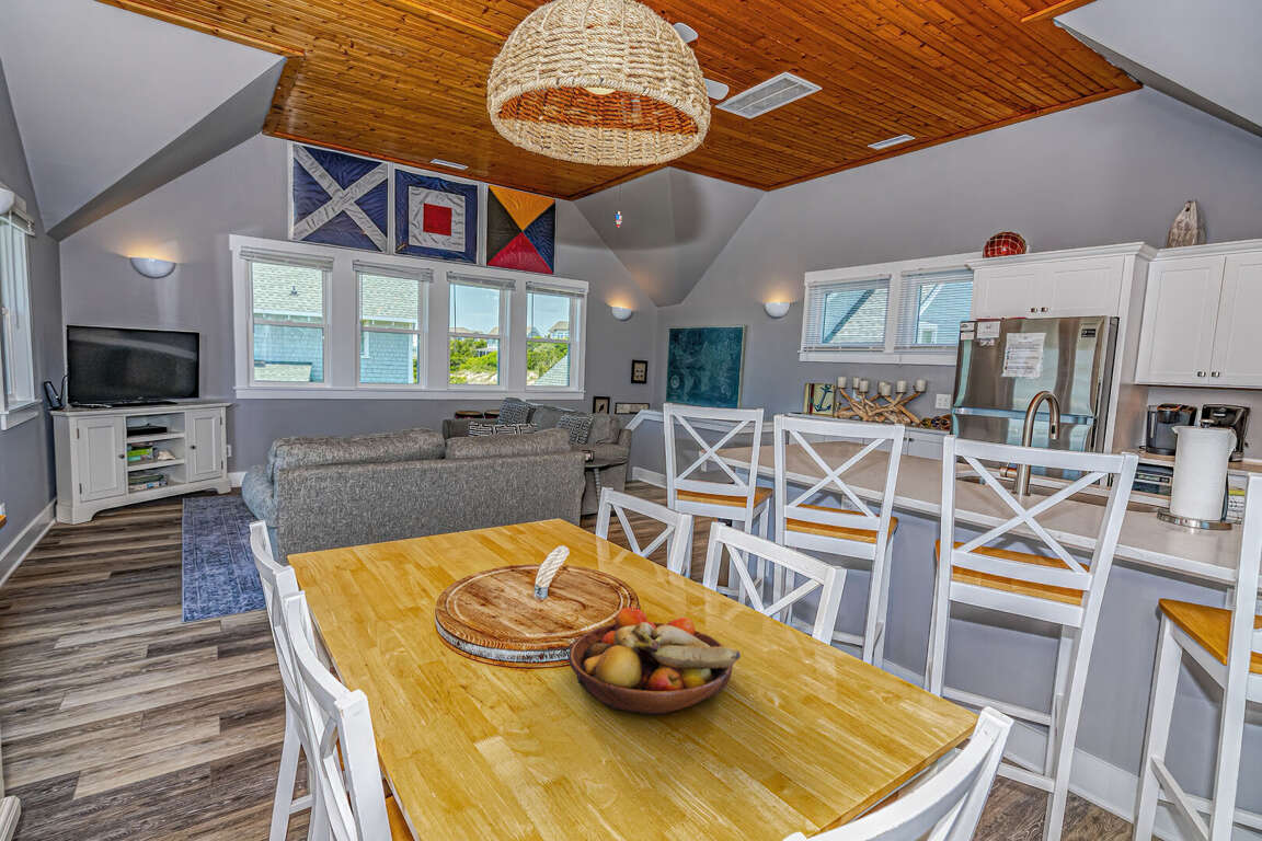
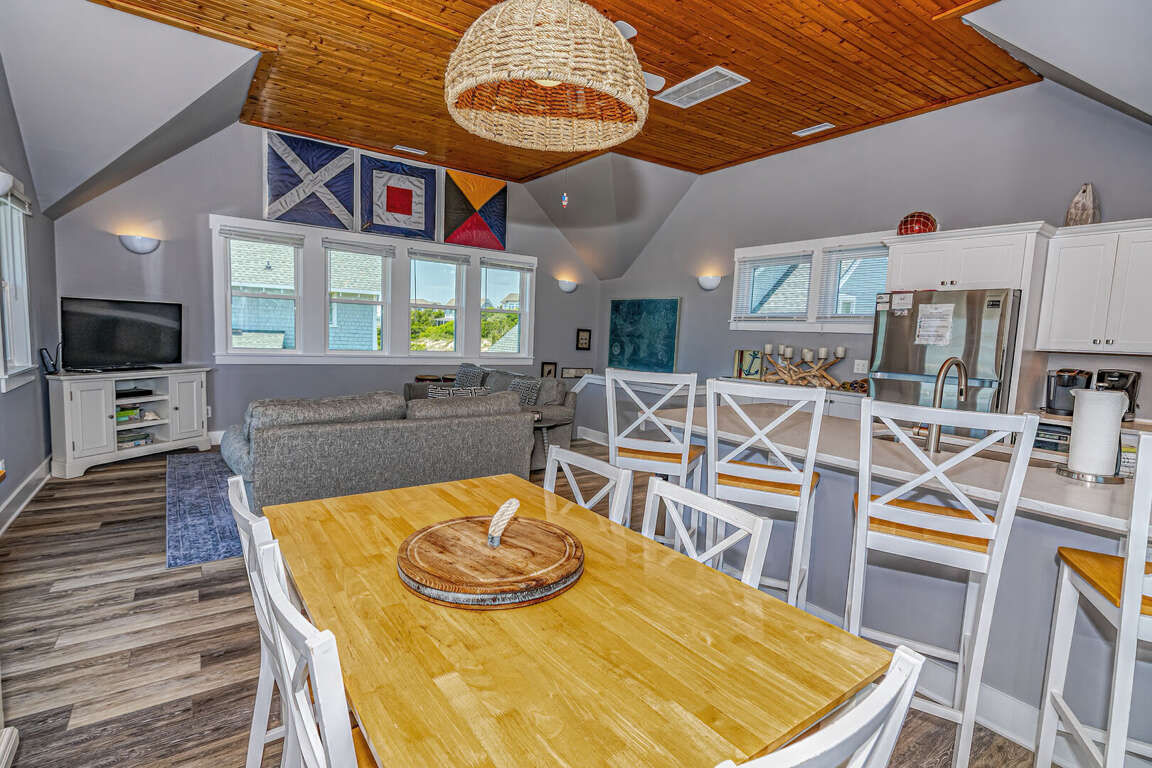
- fruit bowl [567,607,742,716]
